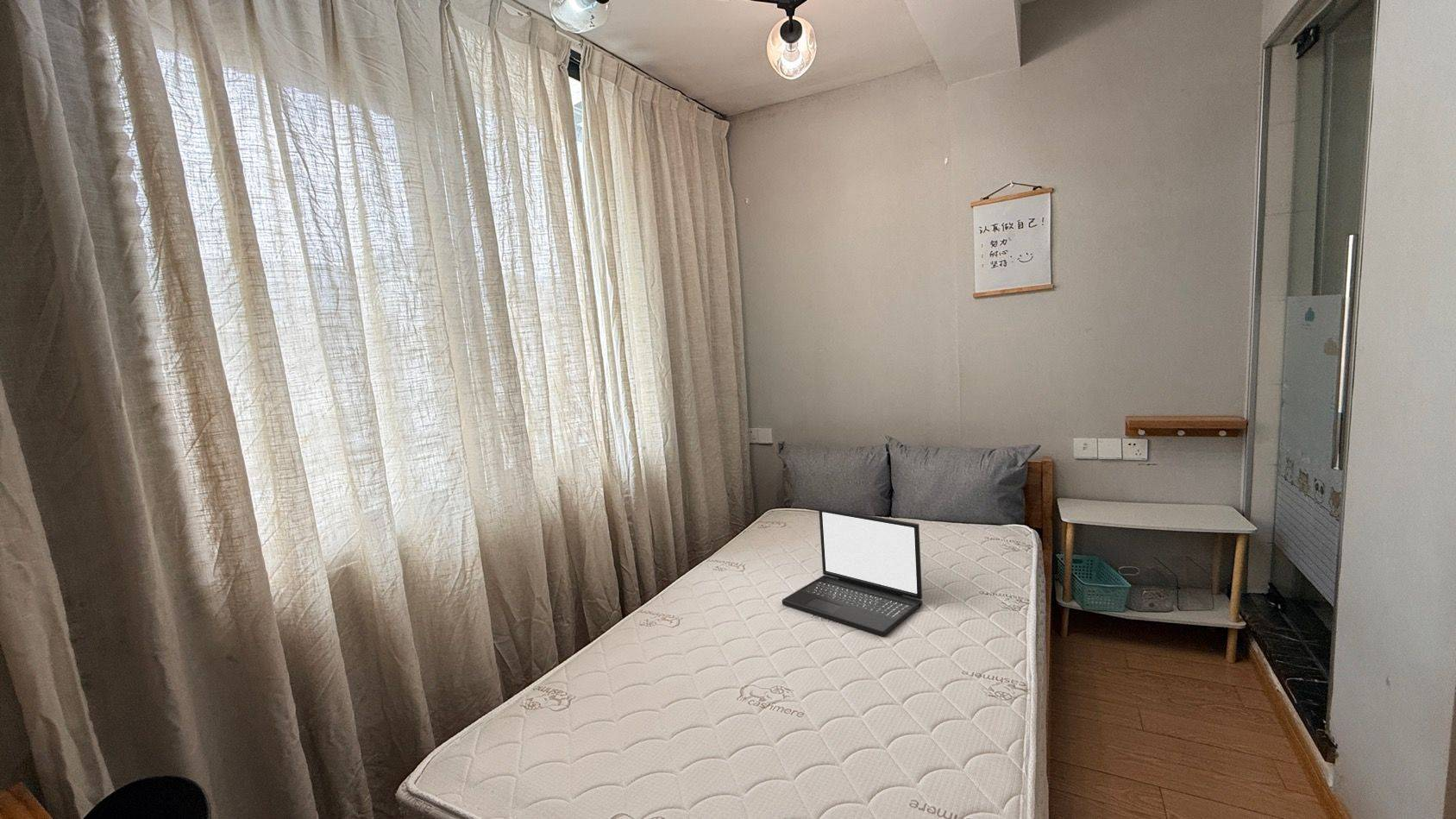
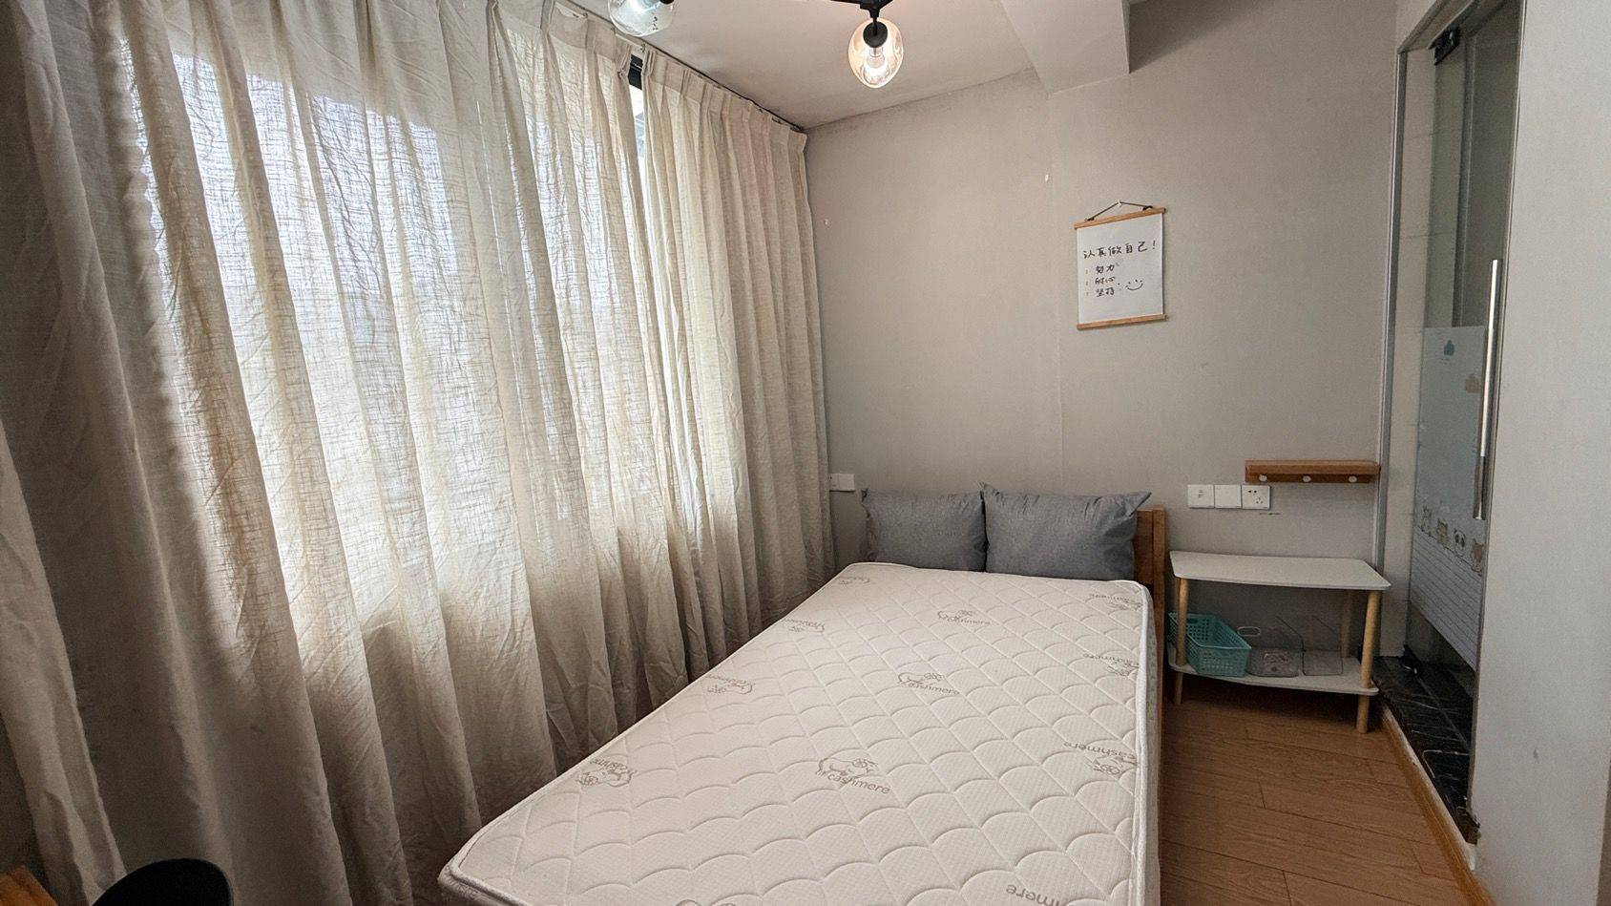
- laptop [781,507,923,637]
